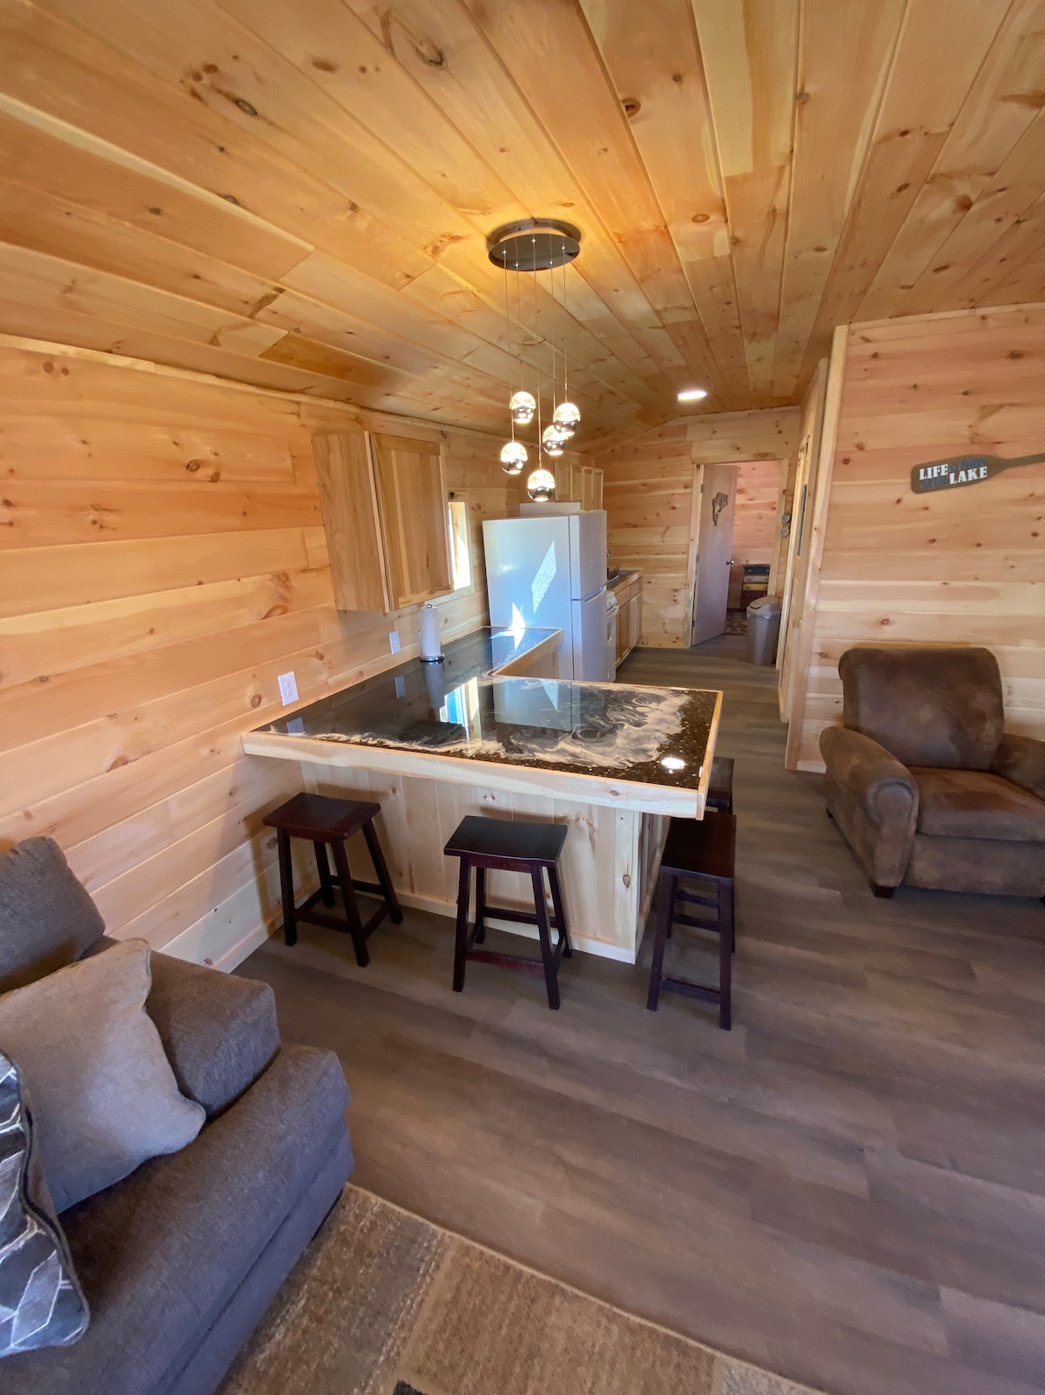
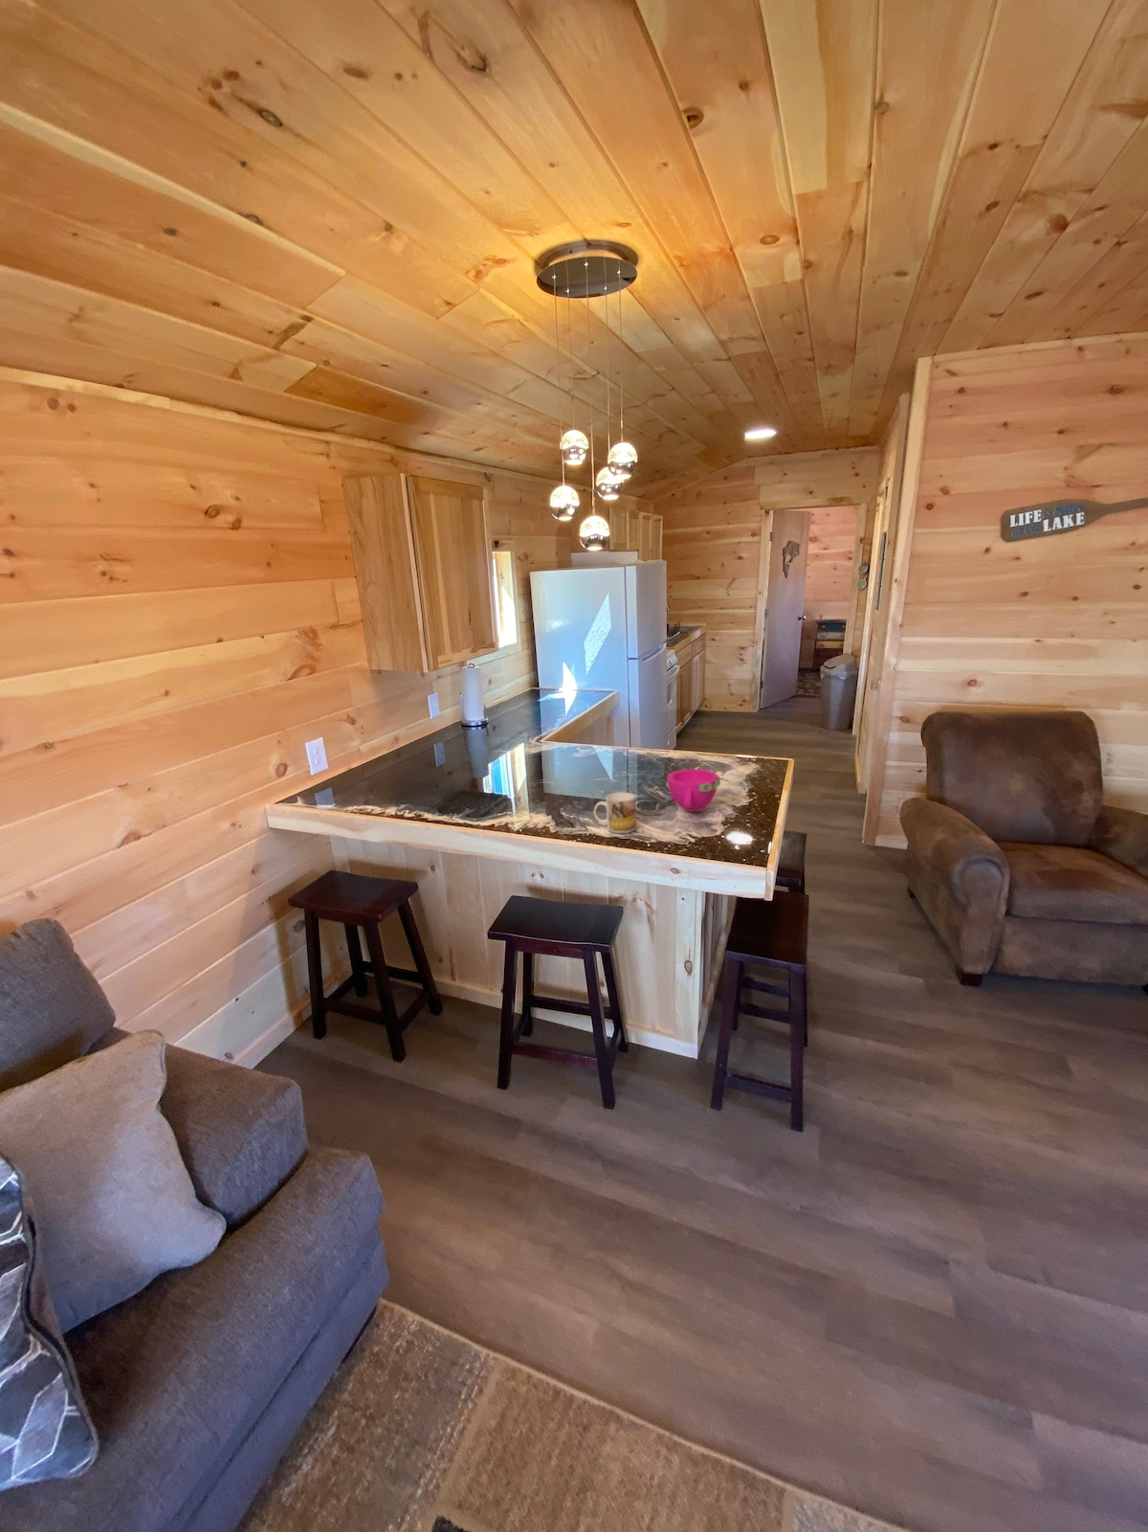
+ bowl [667,768,721,813]
+ mug [593,791,637,834]
